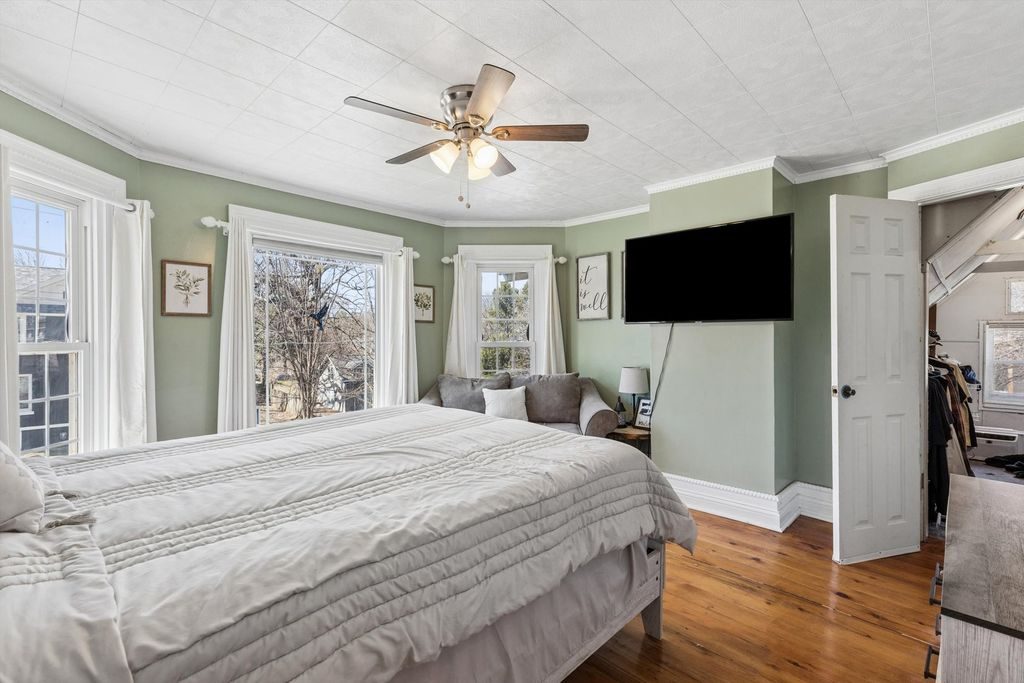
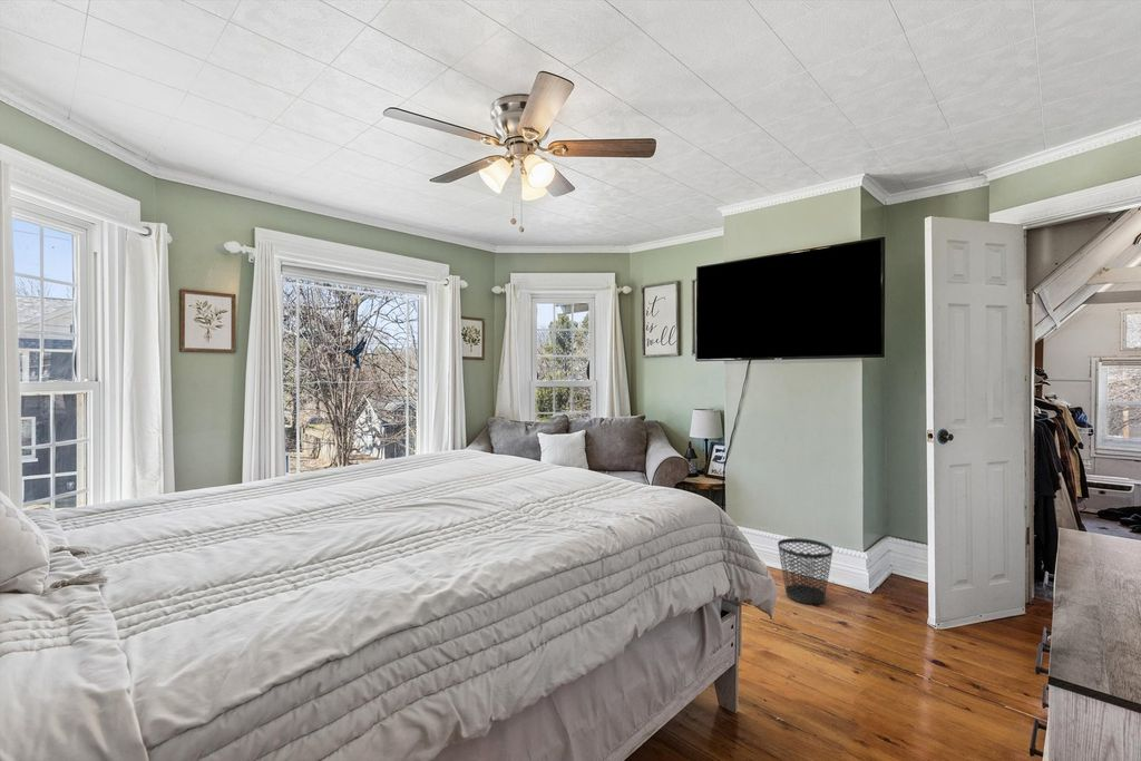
+ wastebasket [777,537,835,605]
